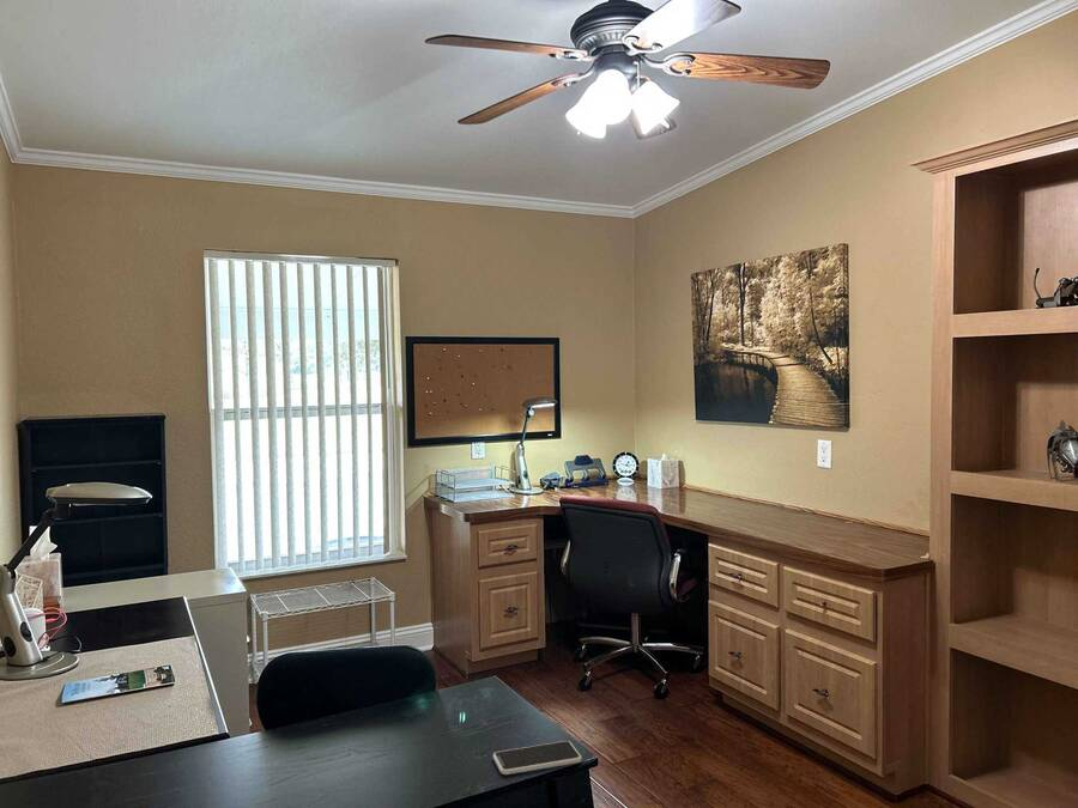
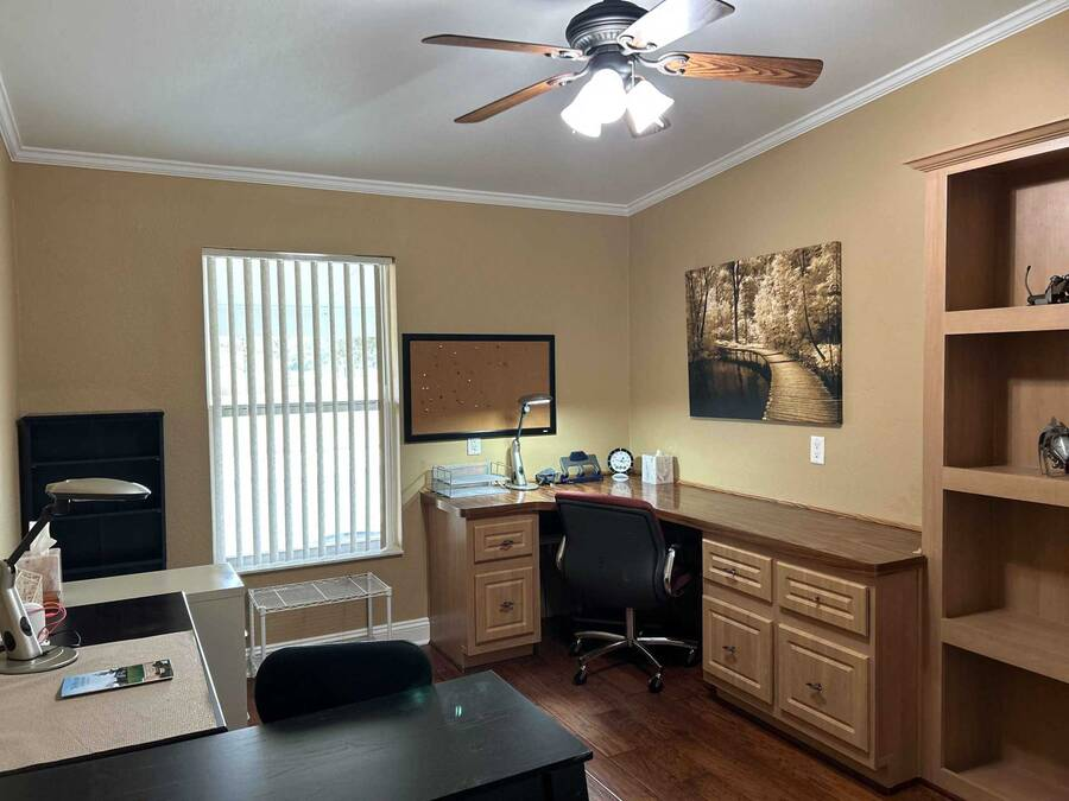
- smartphone [492,740,583,776]
